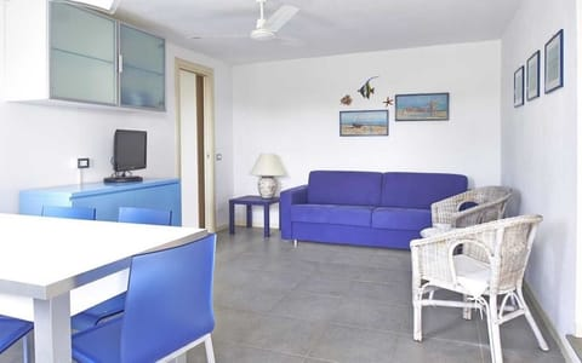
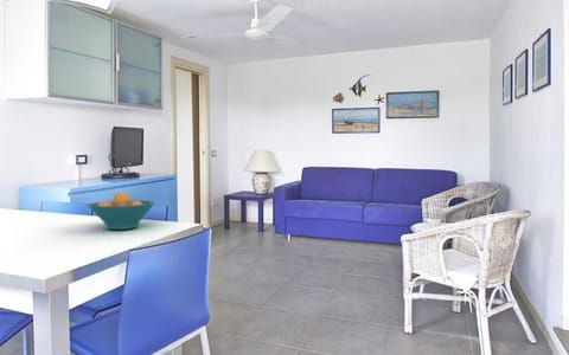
+ fruit bowl [87,191,156,231]
